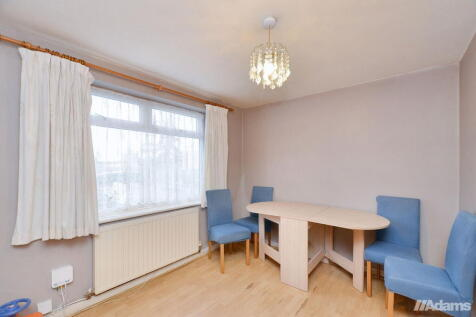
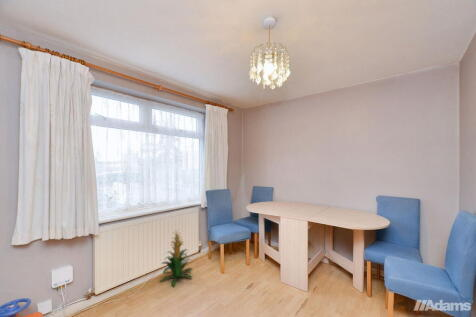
+ indoor plant [159,228,194,287]
